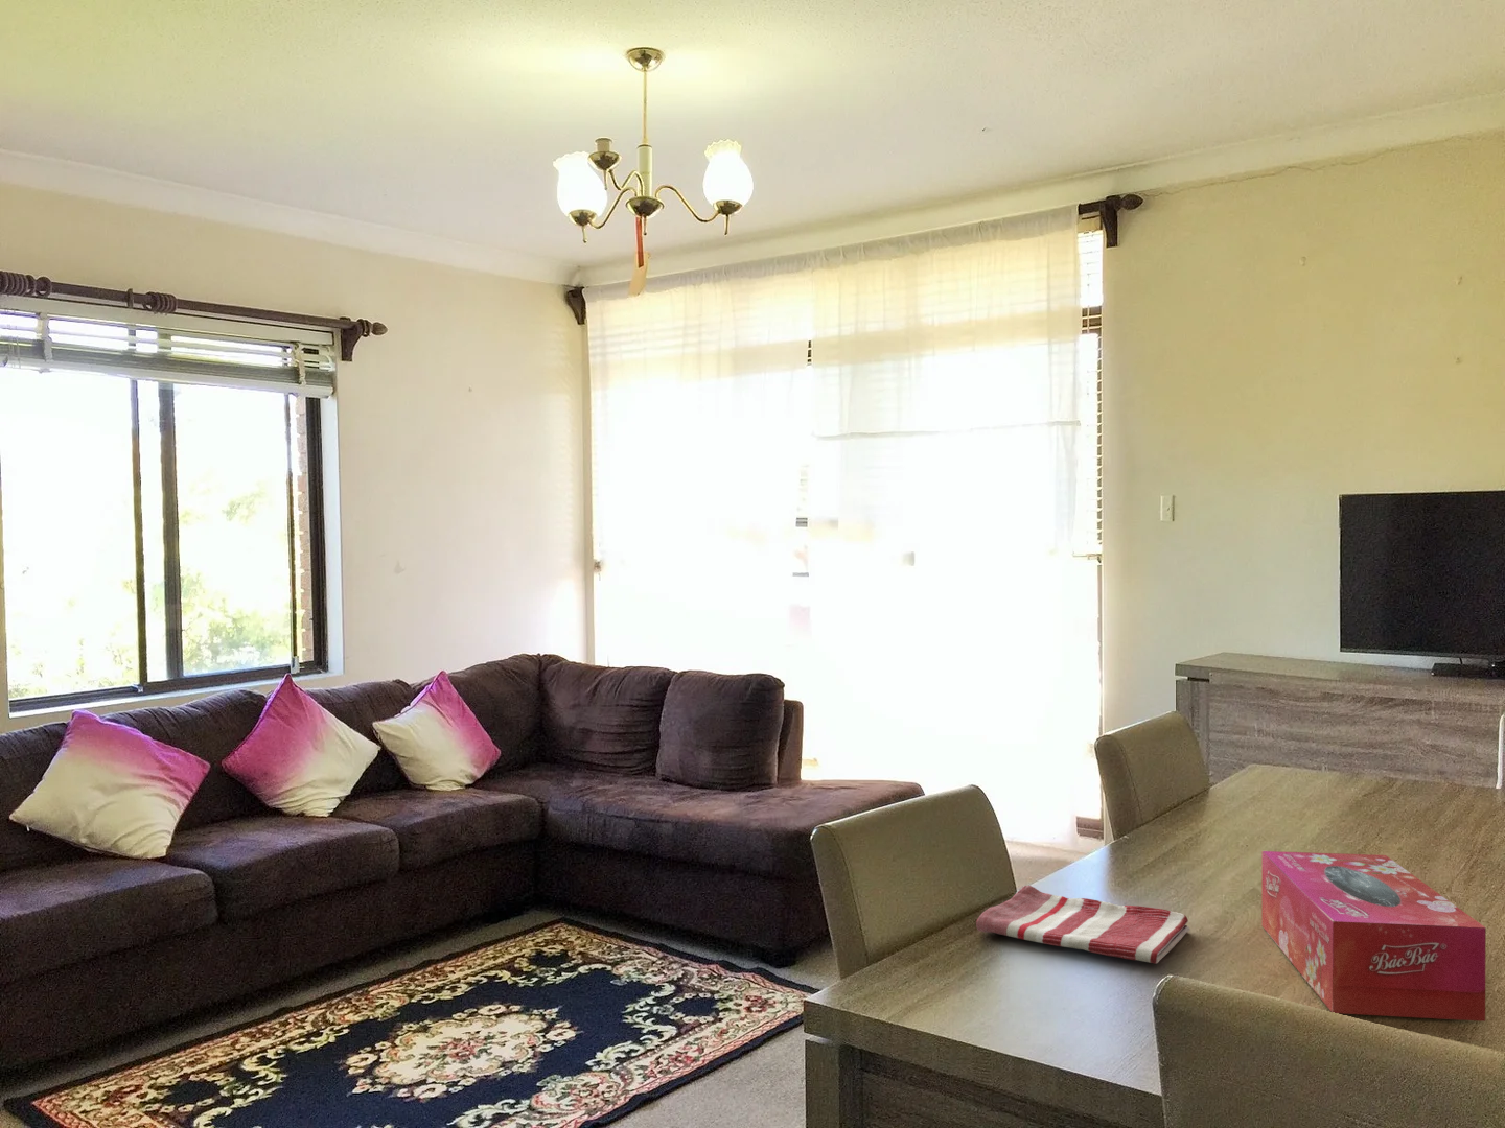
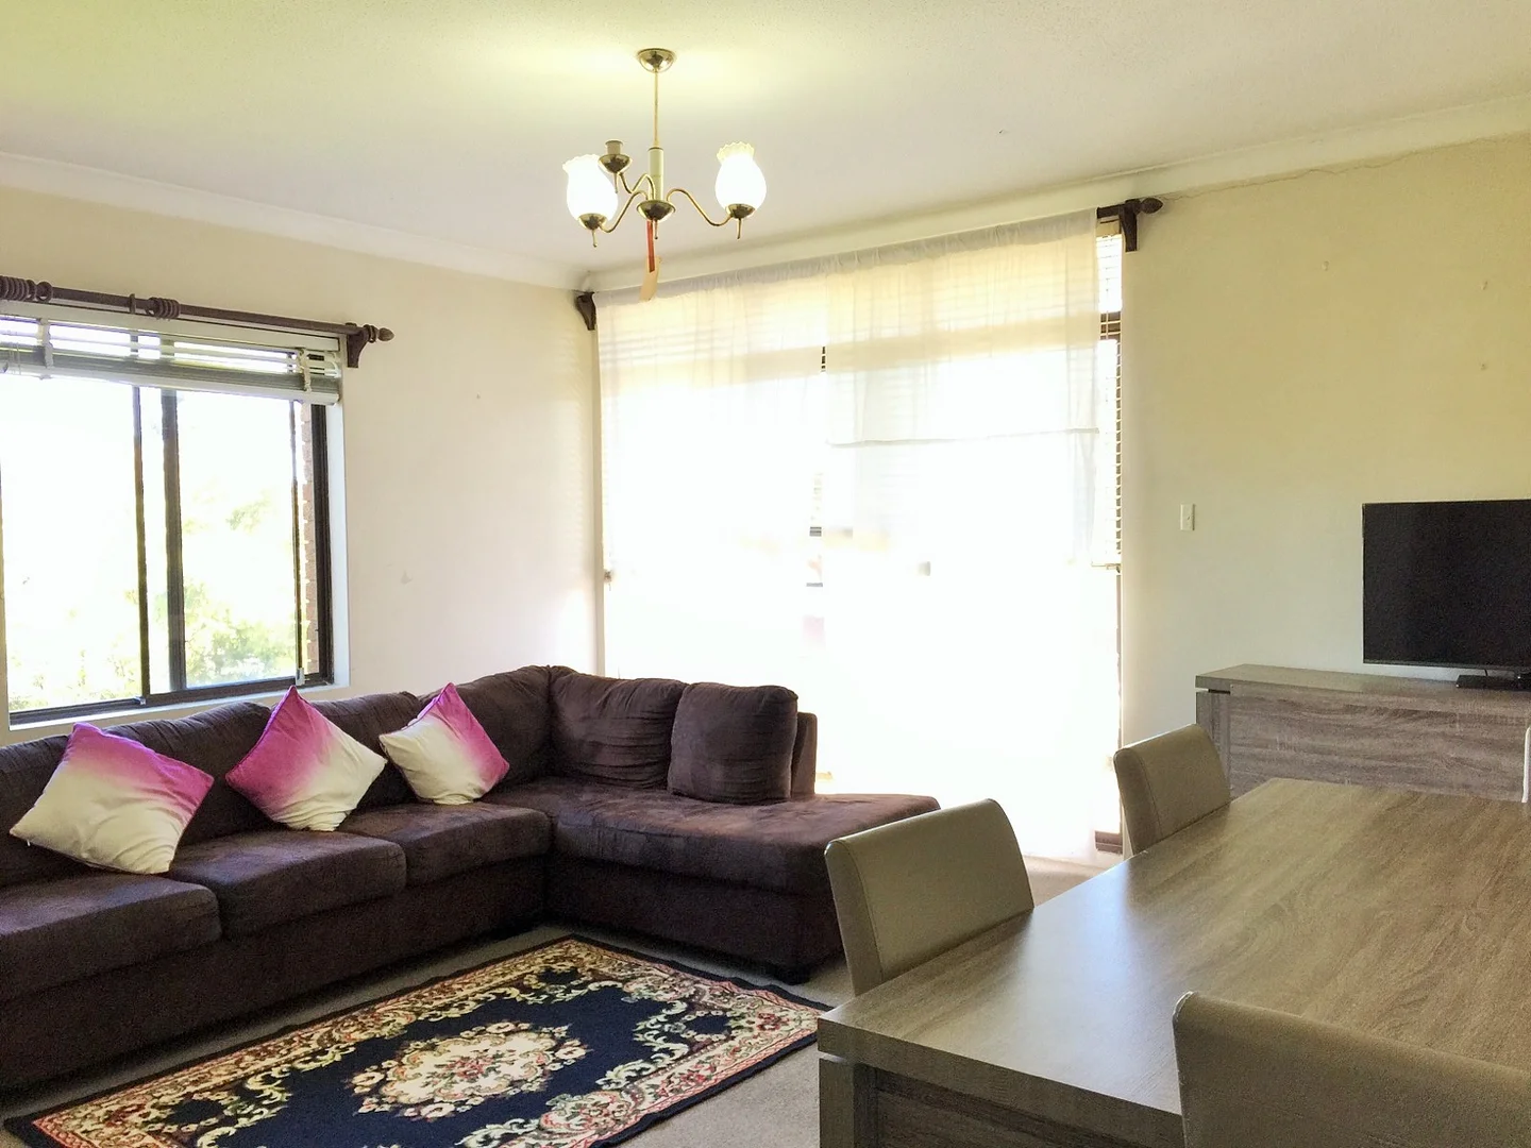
- tissue box [1261,851,1487,1023]
- dish towel [975,885,1191,964]
